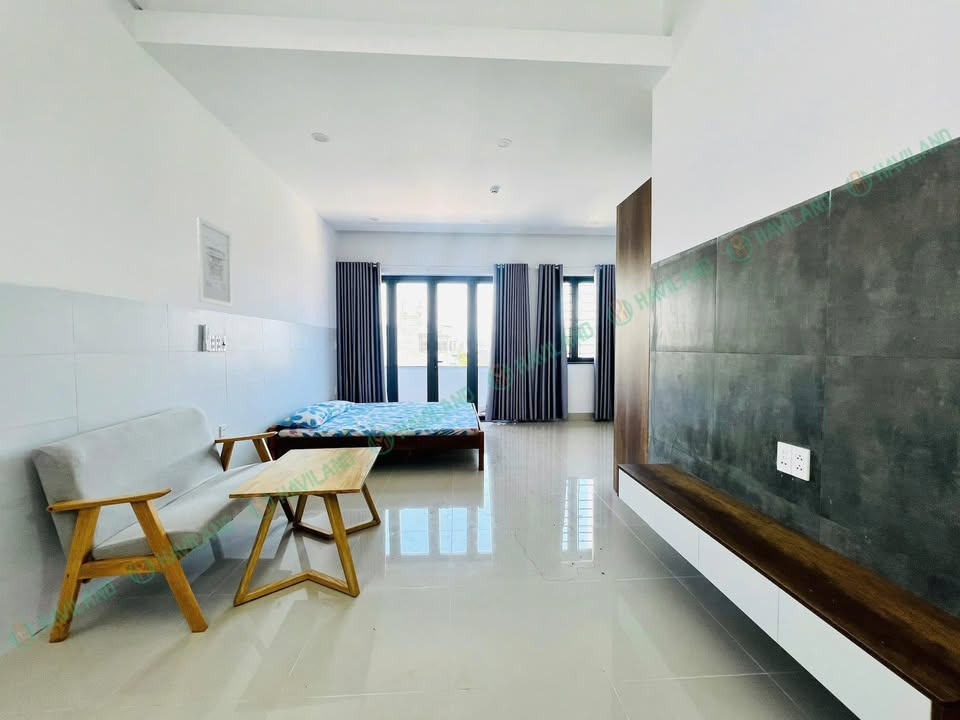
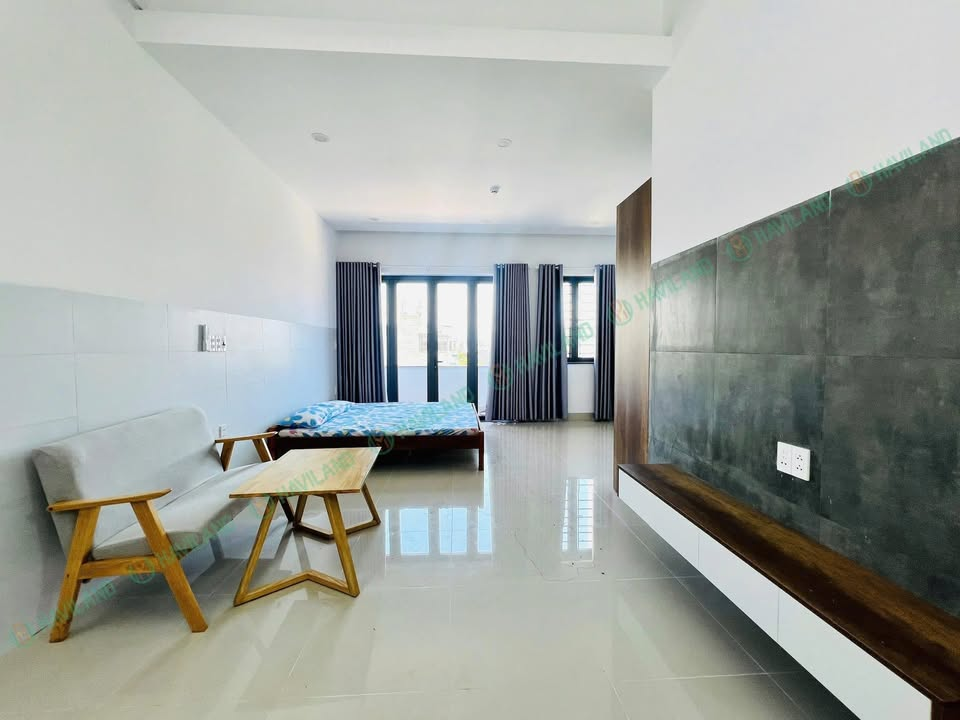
- wall art [196,216,234,308]
